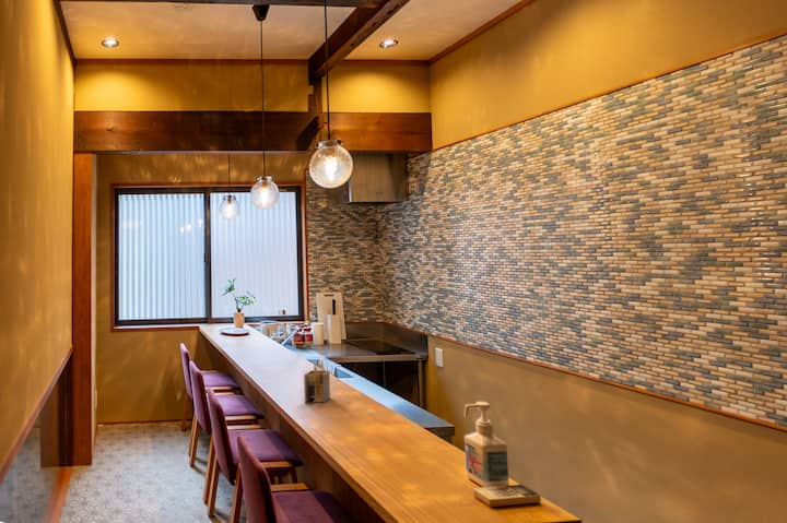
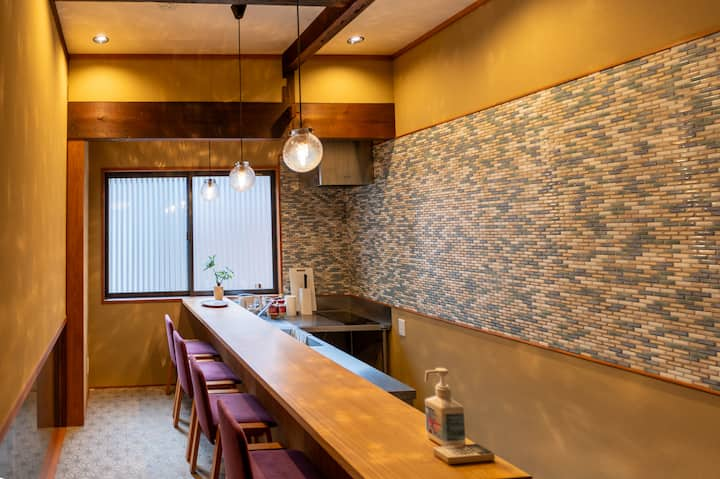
- napkin holder [303,364,331,404]
